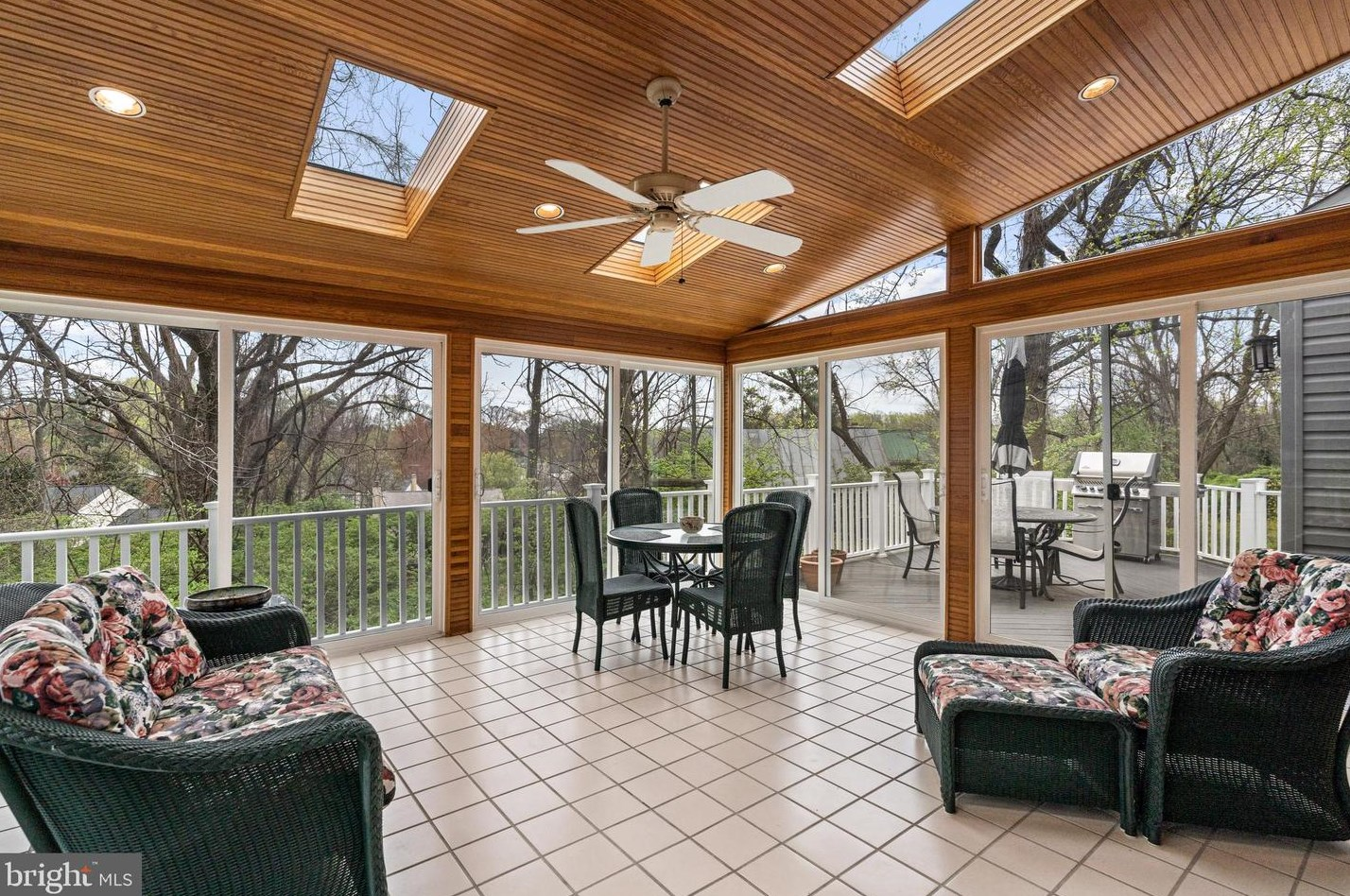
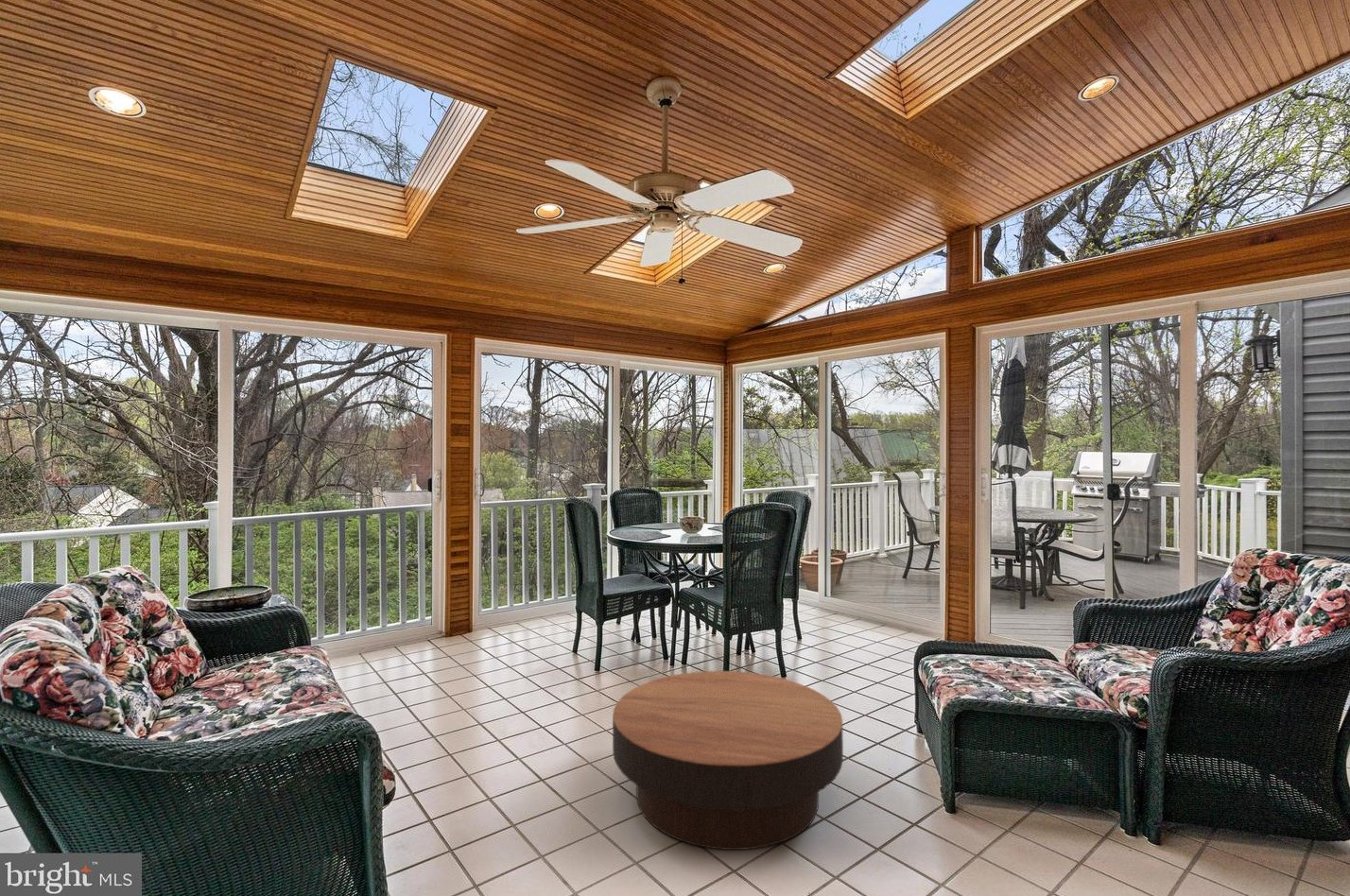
+ coffee table [612,670,844,851]
